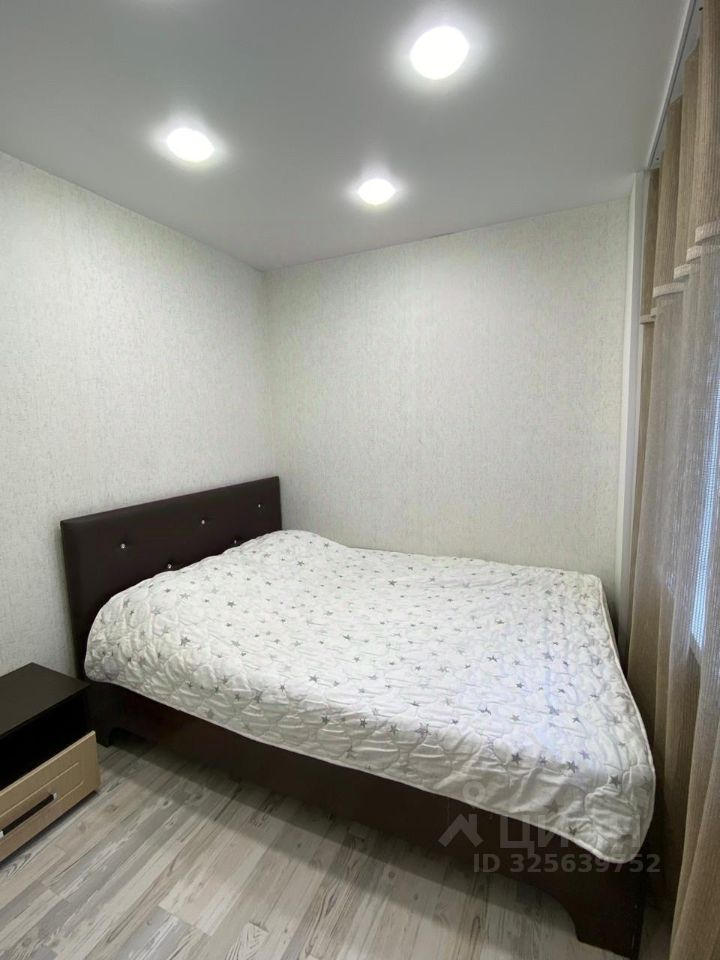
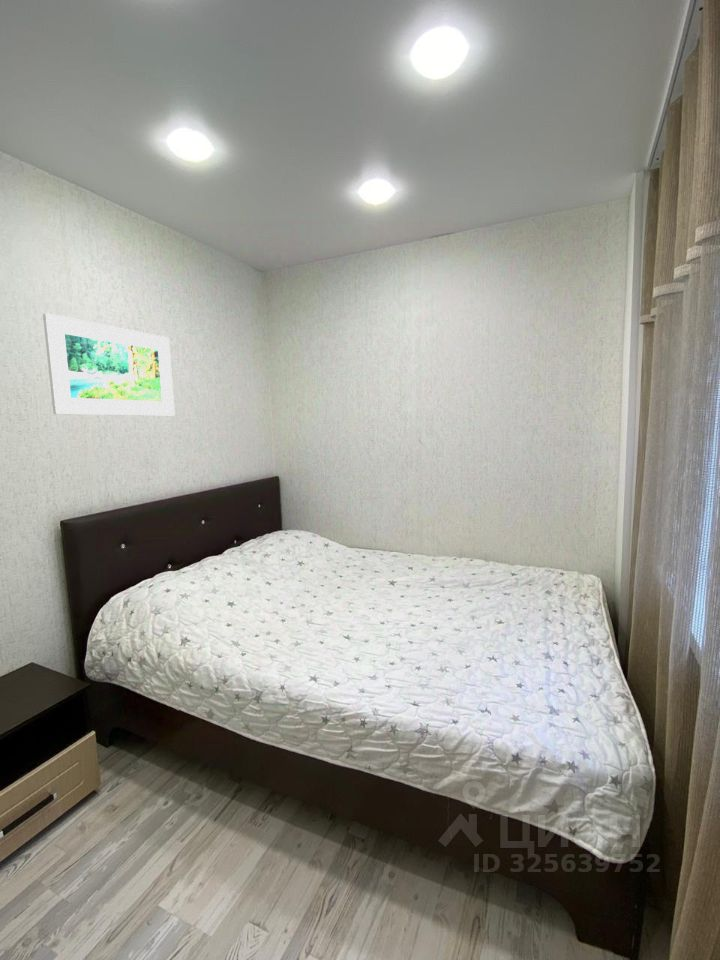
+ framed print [42,312,176,417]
